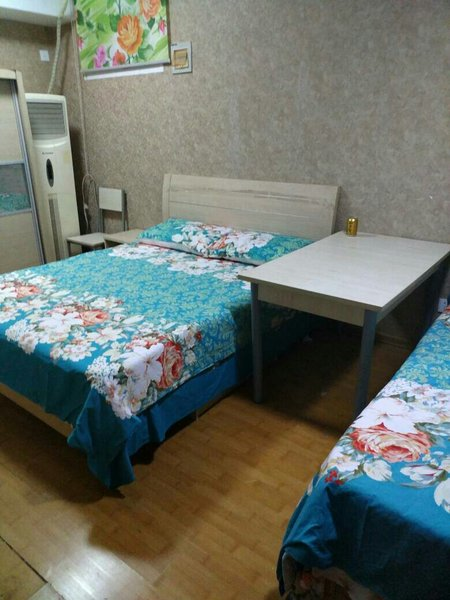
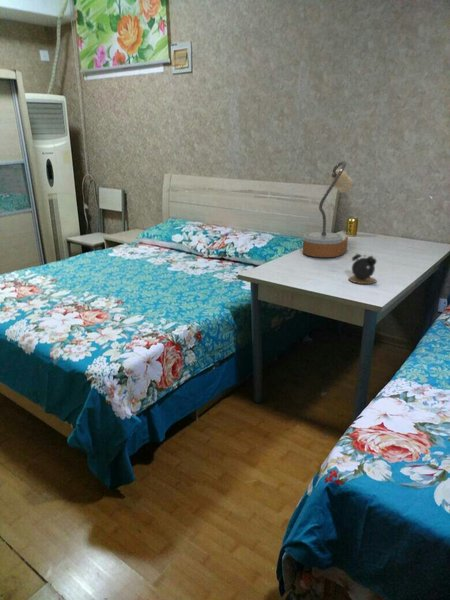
+ table lamp [302,160,354,258]
+ alarm clock [348,251,378,285]
